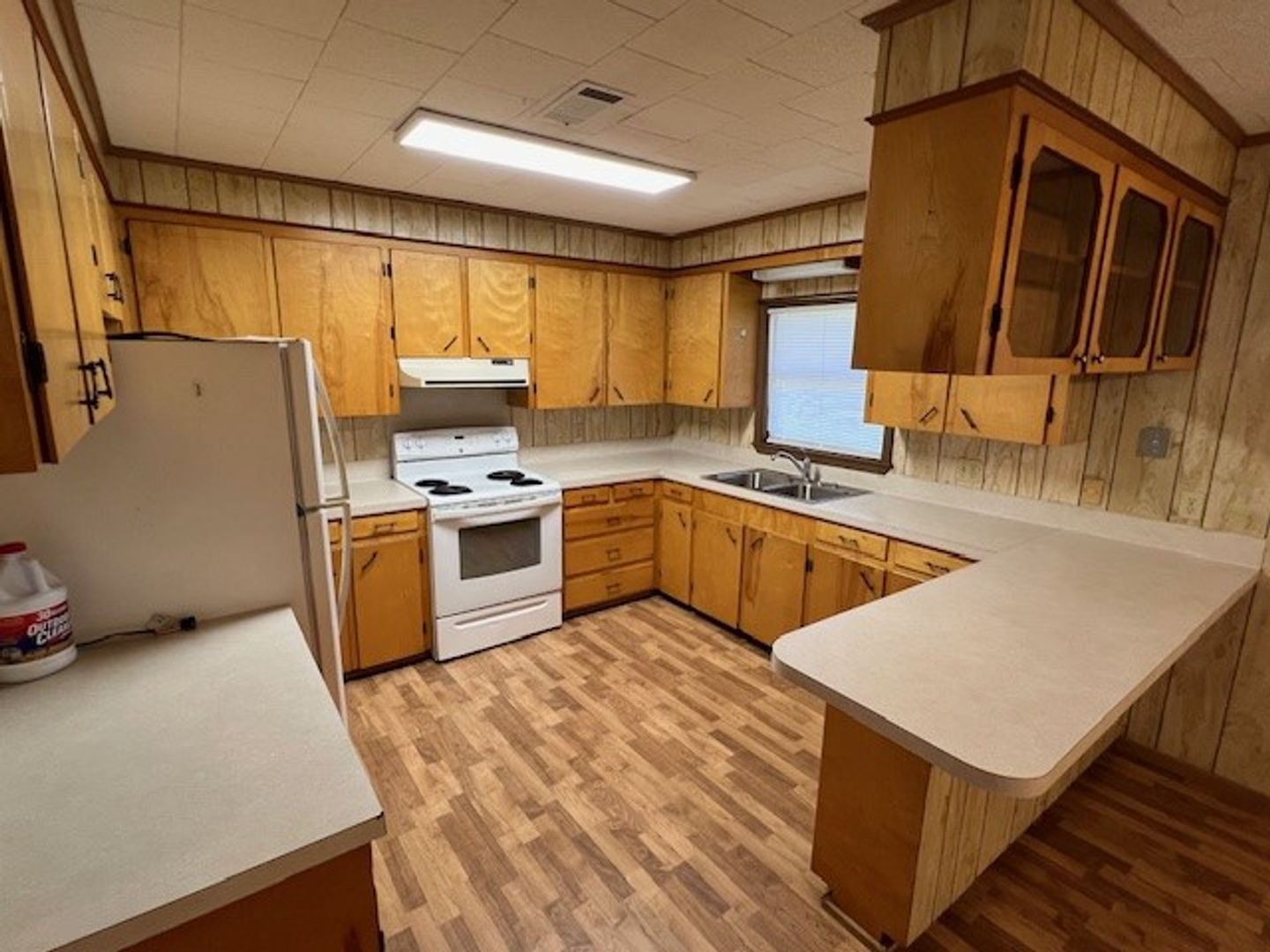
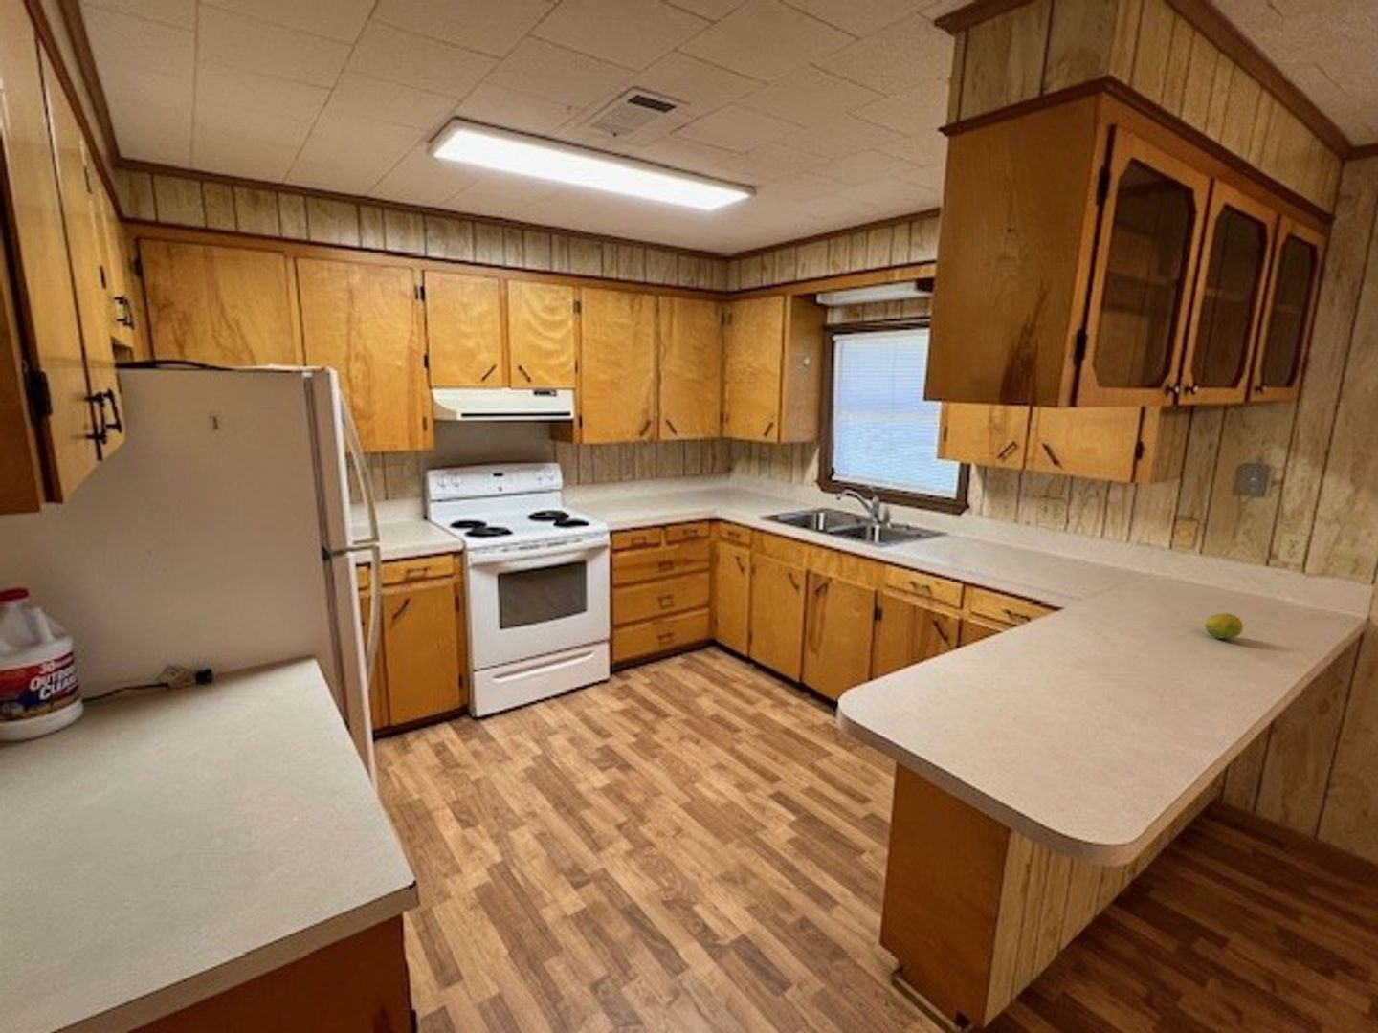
+ fruit [1203,612,1245,640]
